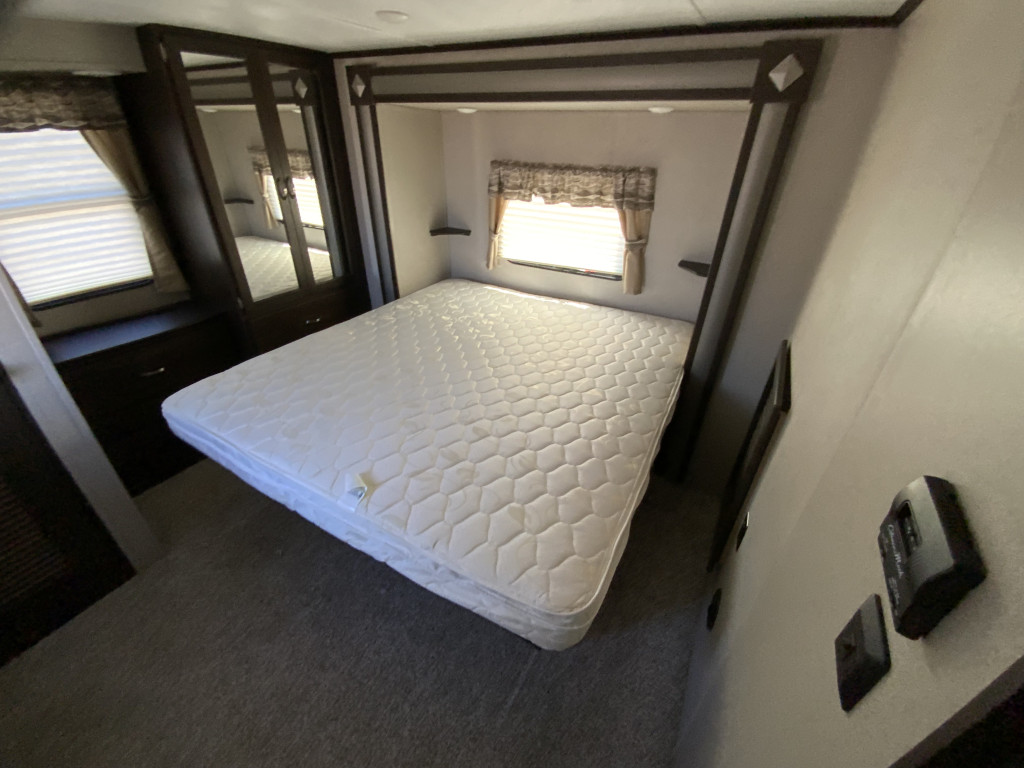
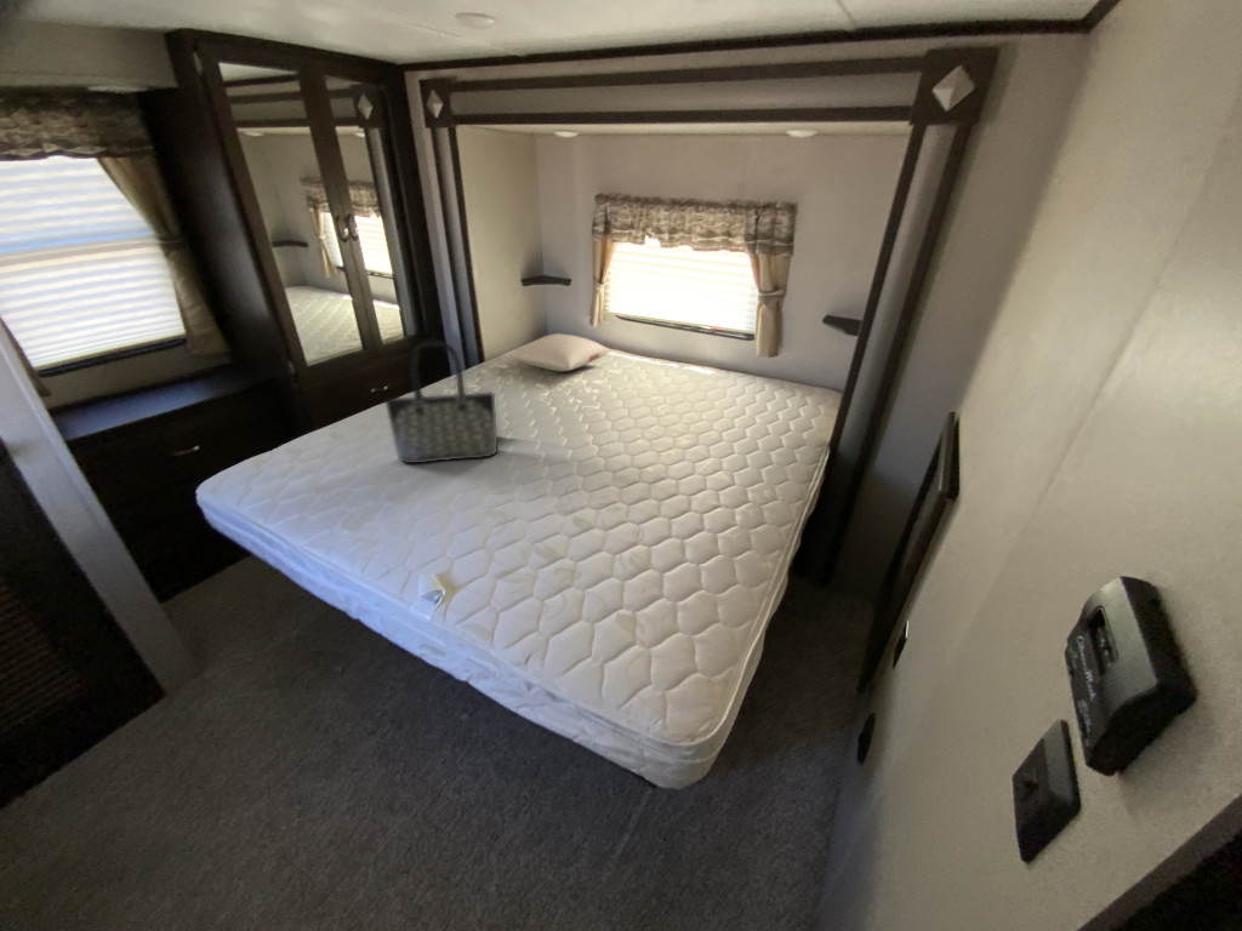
+ tote bag [383,338,498,464]
+ pillow [507,332,611,372]
